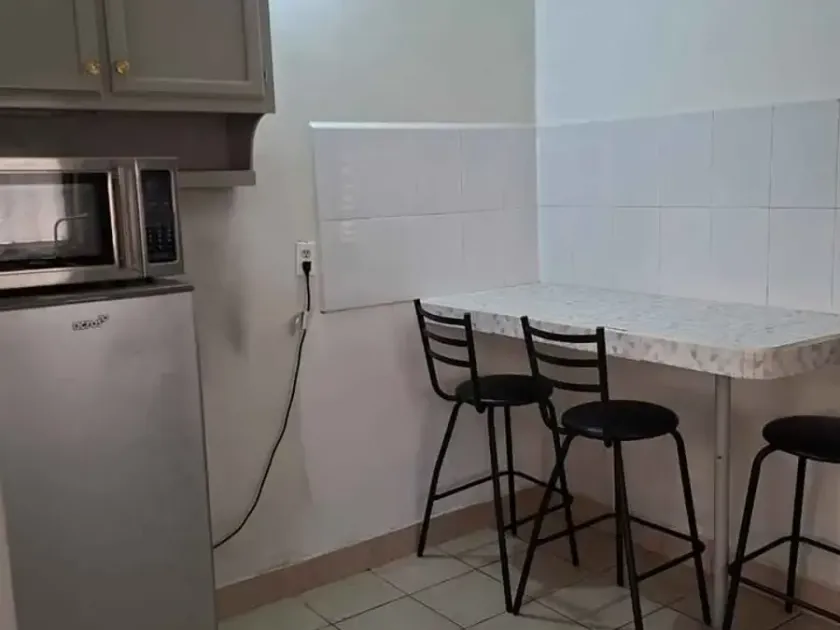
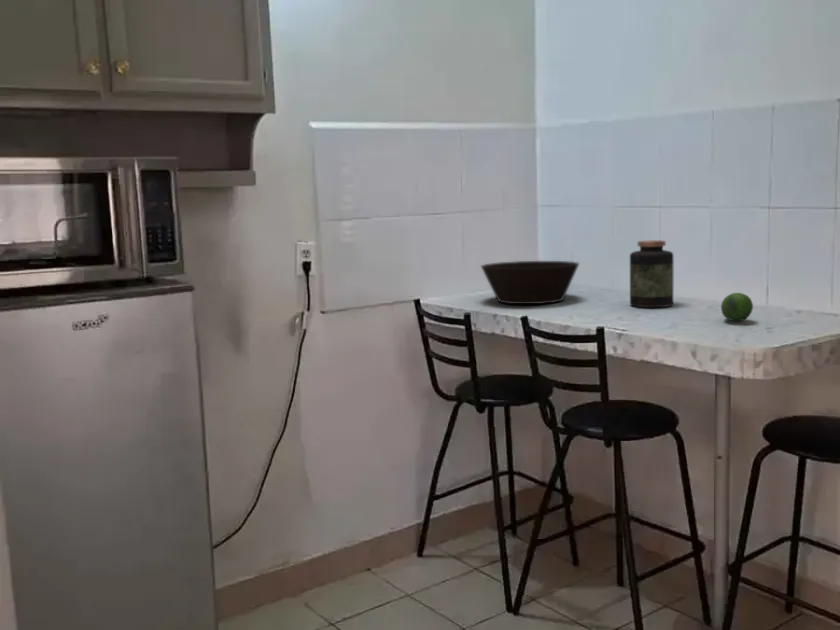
+ bowl [480,260,580,305]
+ jar [629,239,675,308]
+ fruit [720,292,754,322]
